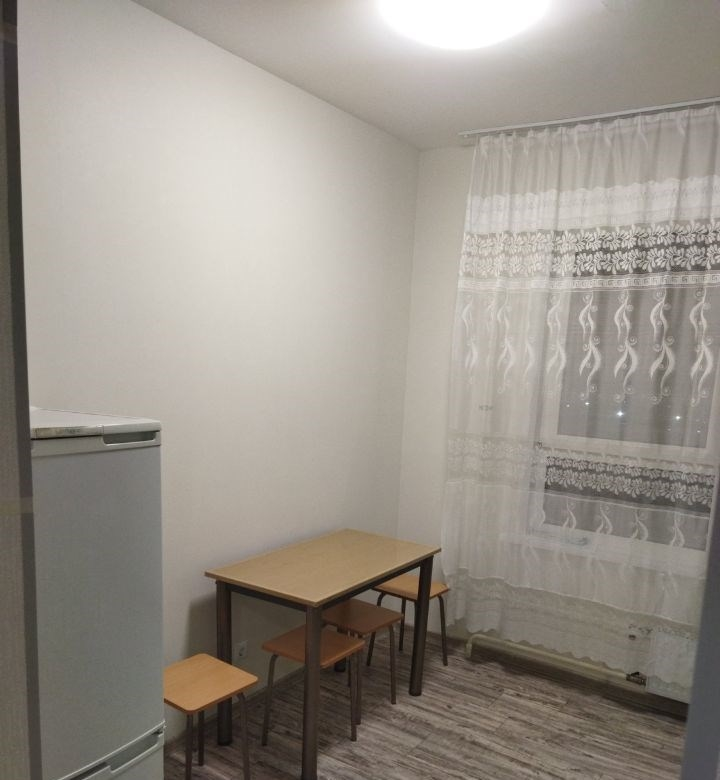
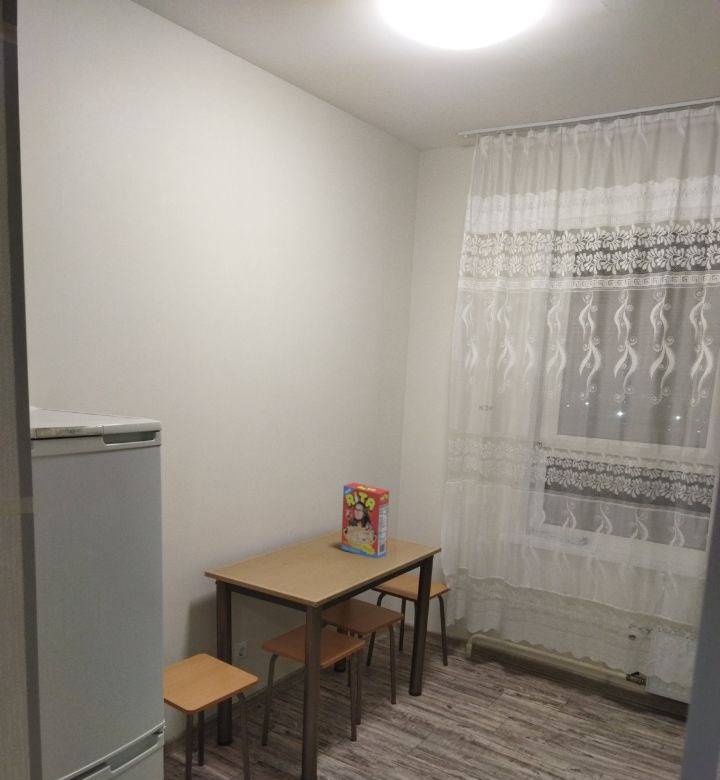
+ cereal box [340,482,390,560]
